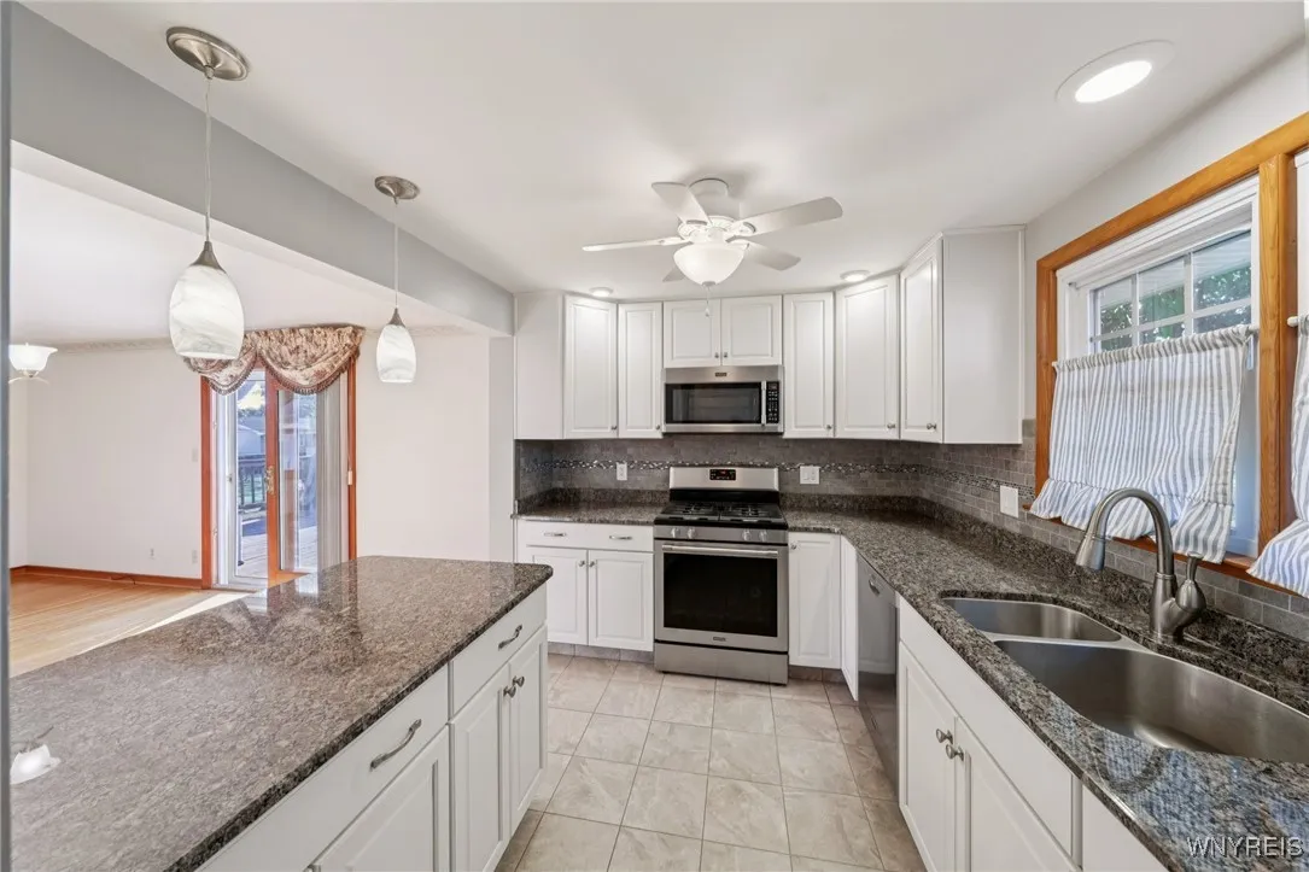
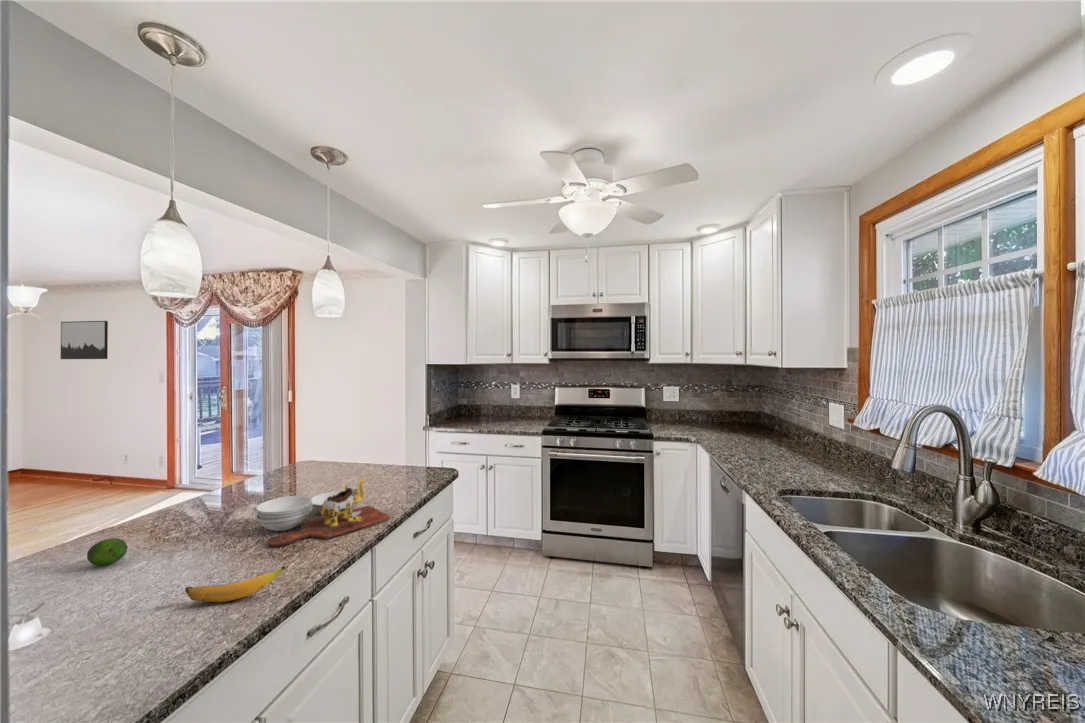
+ banana [185,565,286,603]
+ wall art [60,320,109,360]
+ cutting board [255,478,391,547]
+ fruit [86,537,128,567]
